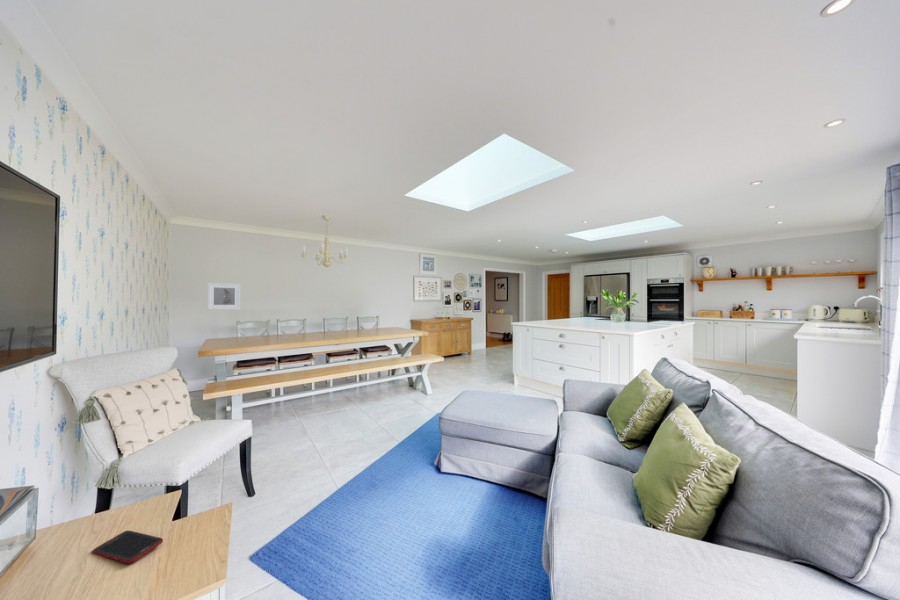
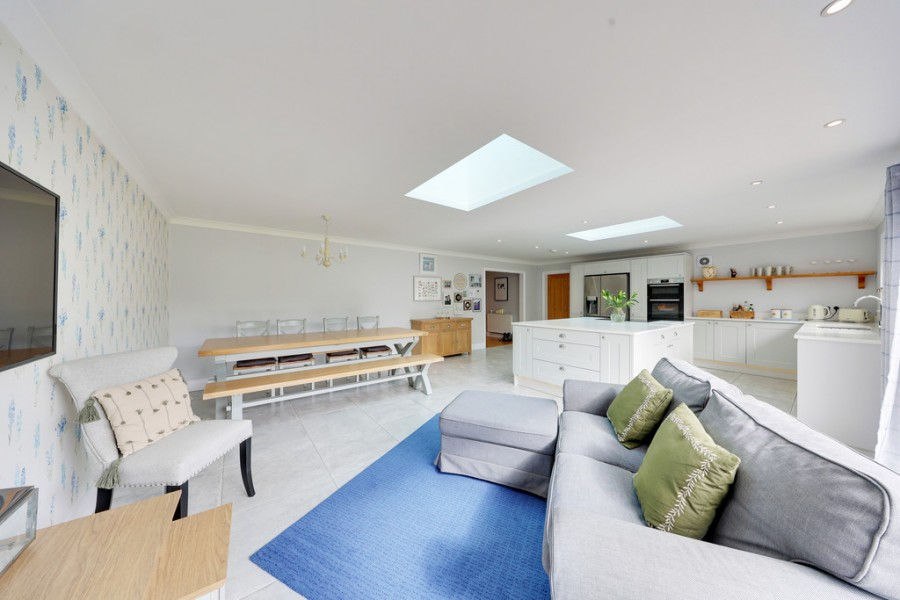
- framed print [207,282,241,310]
- cell phone [91,529,164,564]
